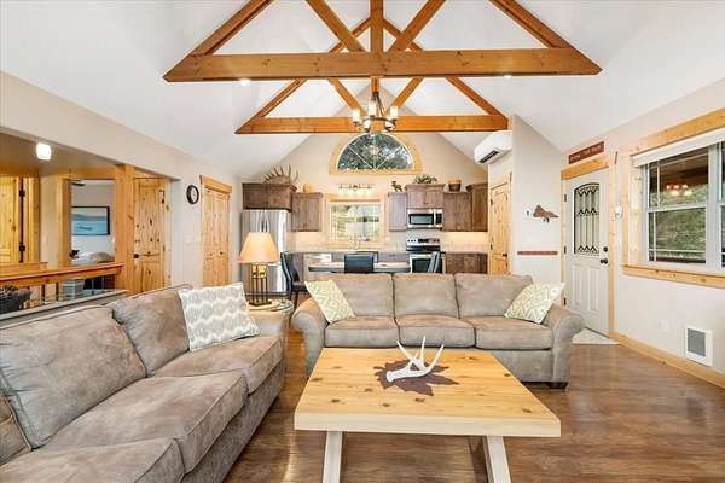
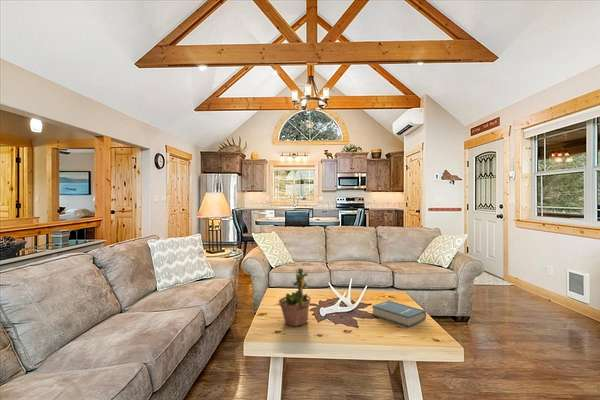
+ potted plant [277,267,312,327]
+ hardback book [371,300,427,328]
